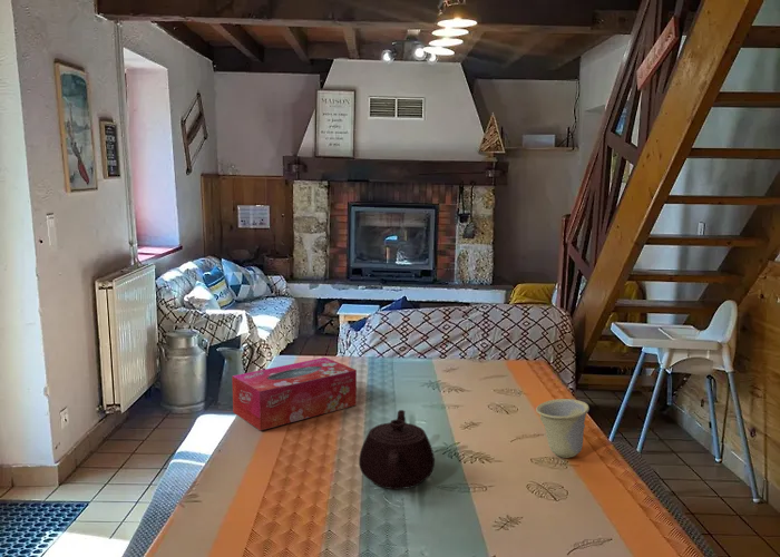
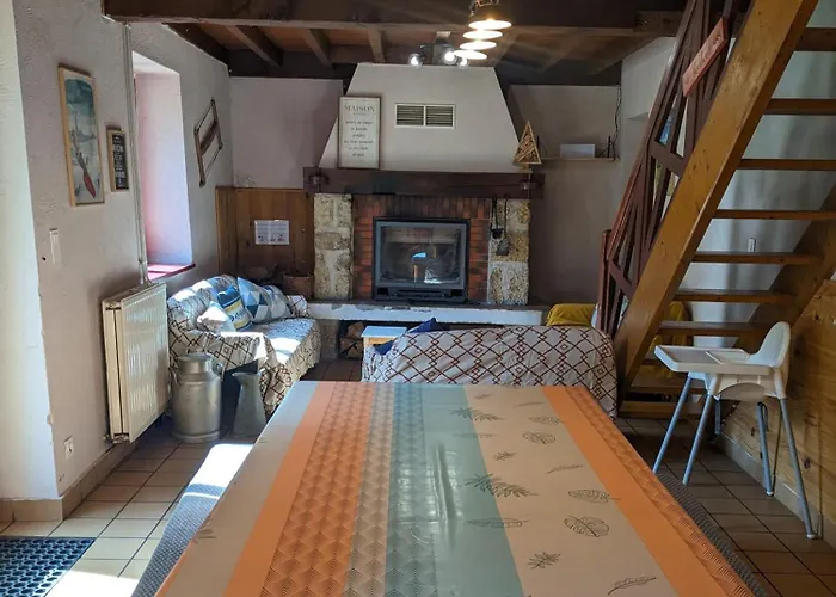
- teapot [358,409,436,490]
- tissue box [231,356,358,431]
- cup [535,398,591,459]
